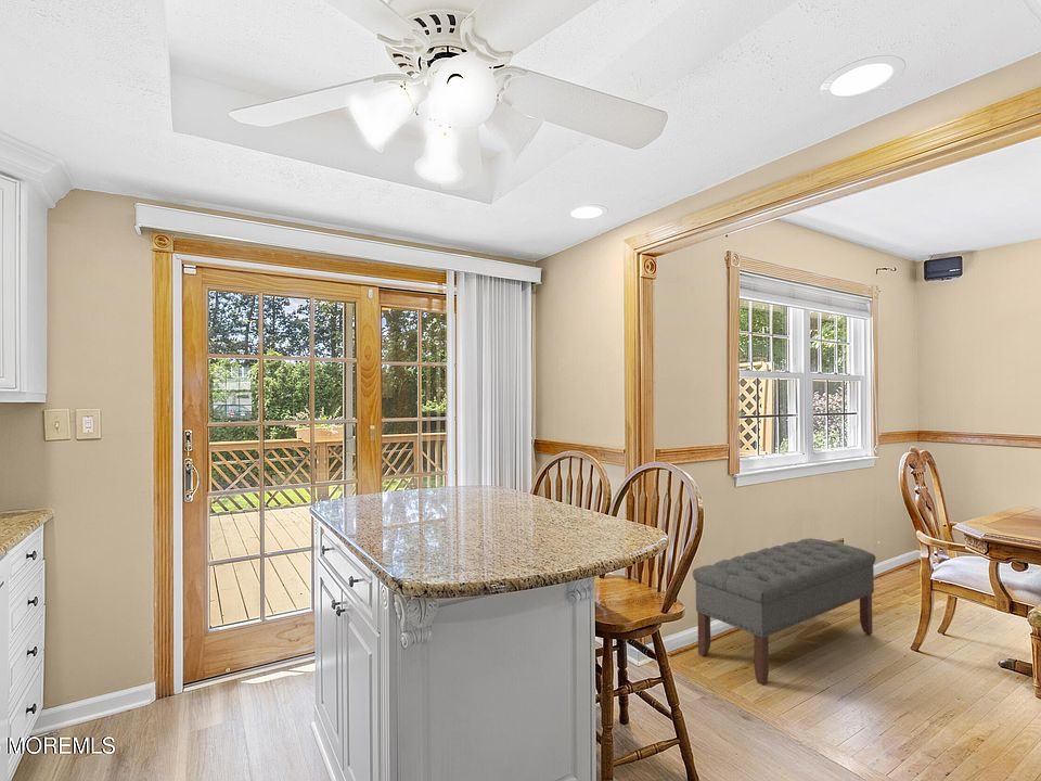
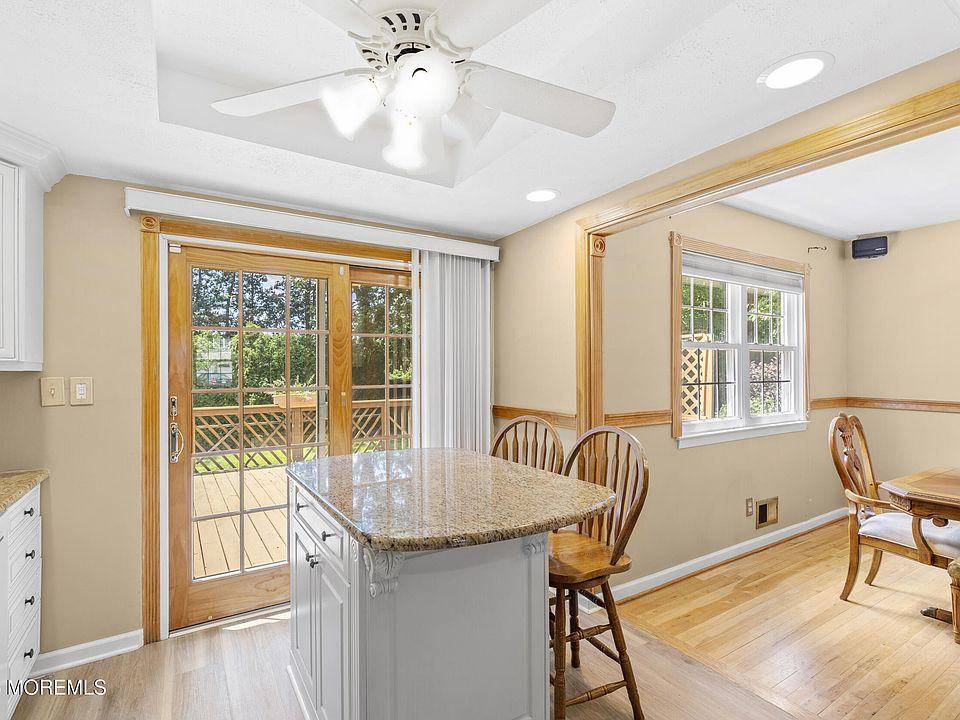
- bench [692,537,877,687]
